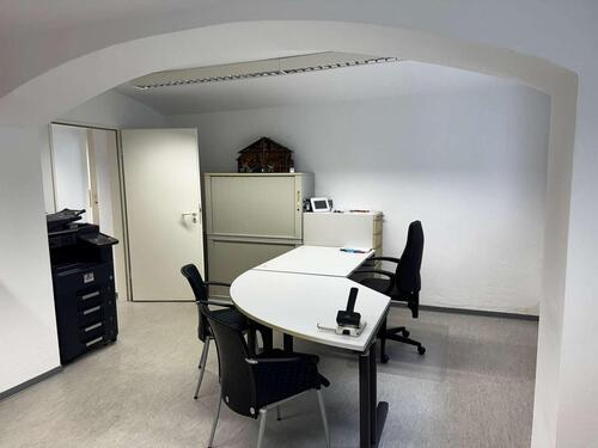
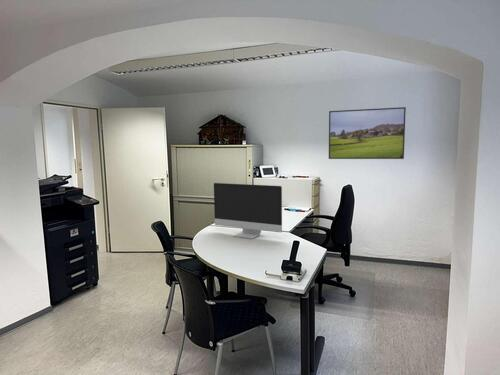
+ computer monitor [213,182,283,240]
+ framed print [328,106,407,160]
